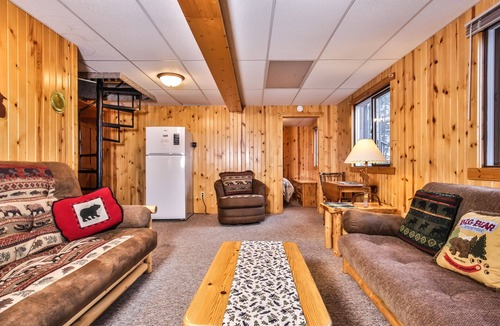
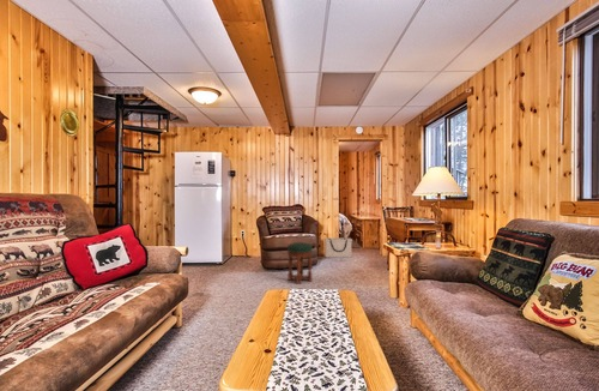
+ stool [286,241,314,285]
+ storage bin [322,237,353,259]
